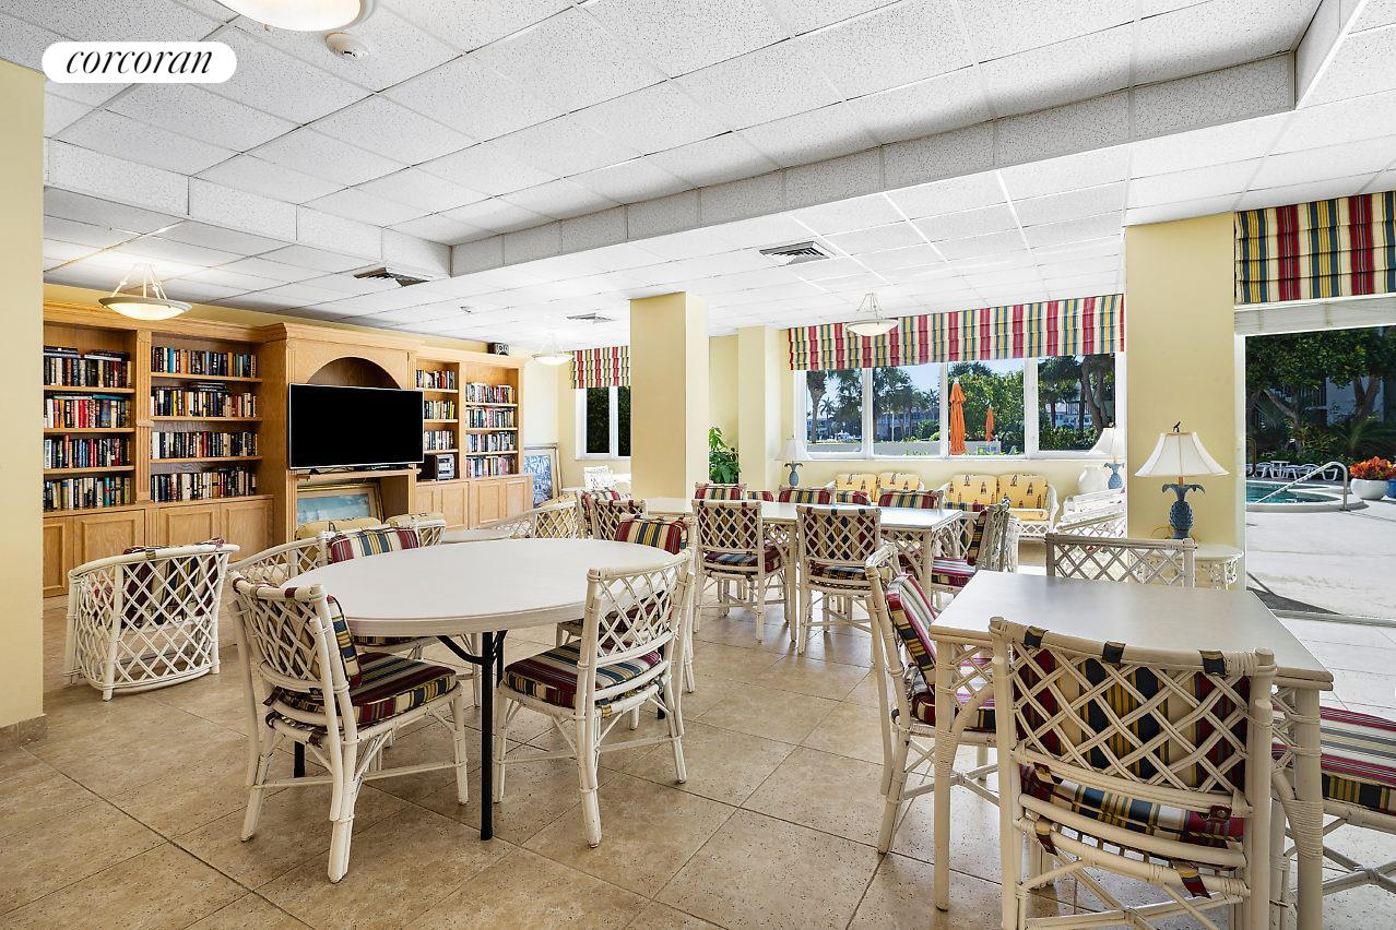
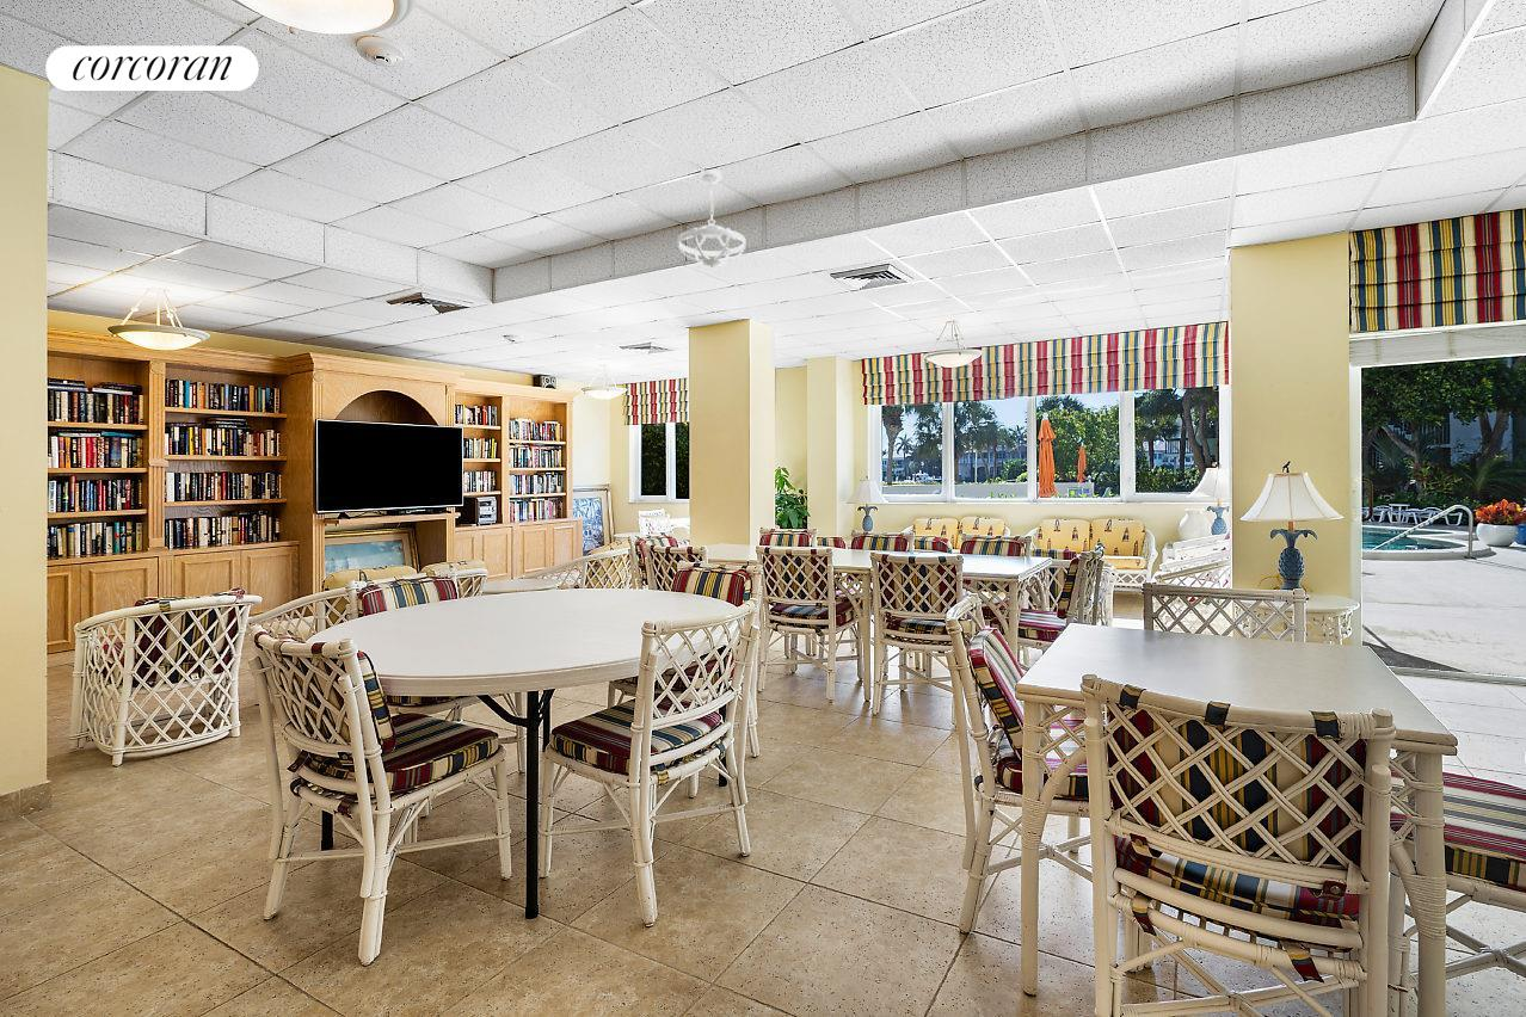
+ ceiling light fixture [677,168,747,269]
